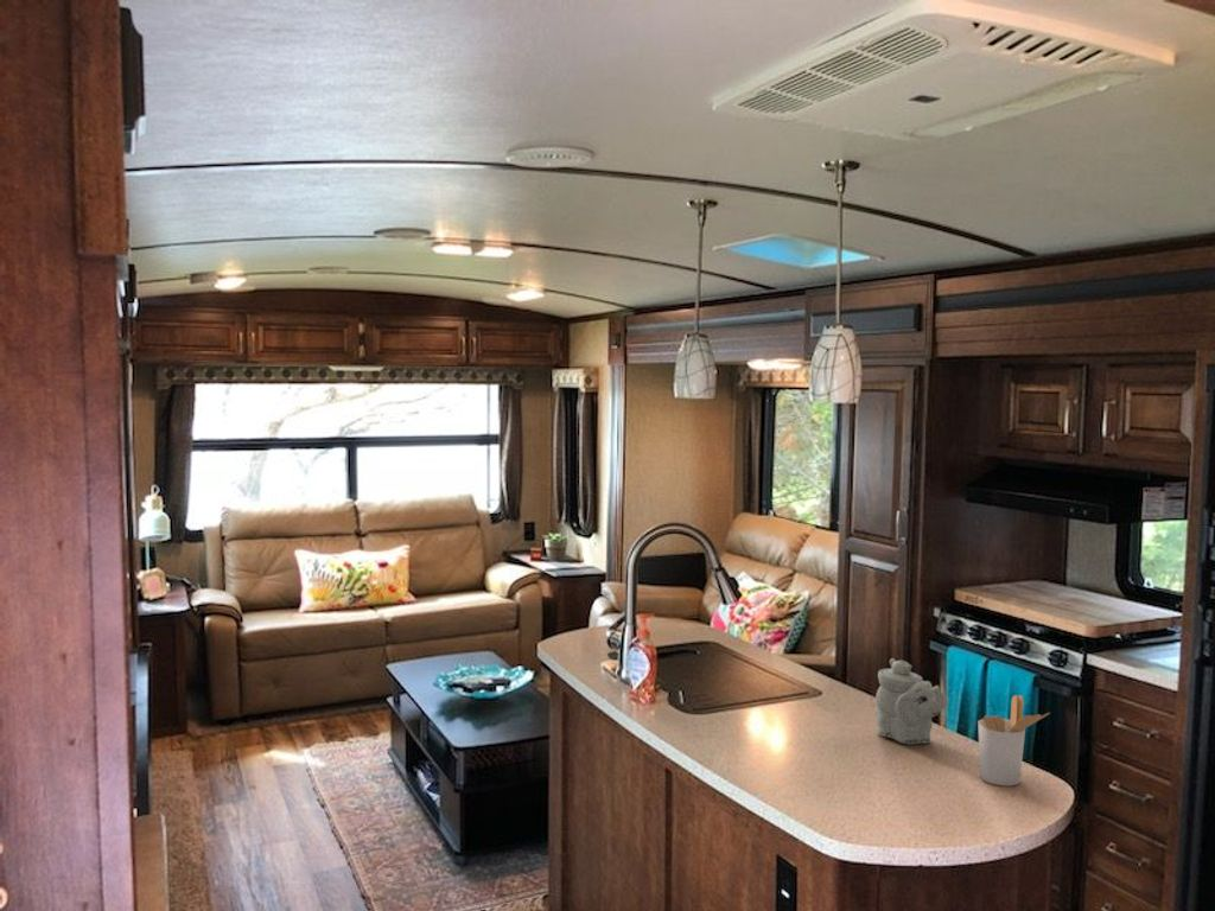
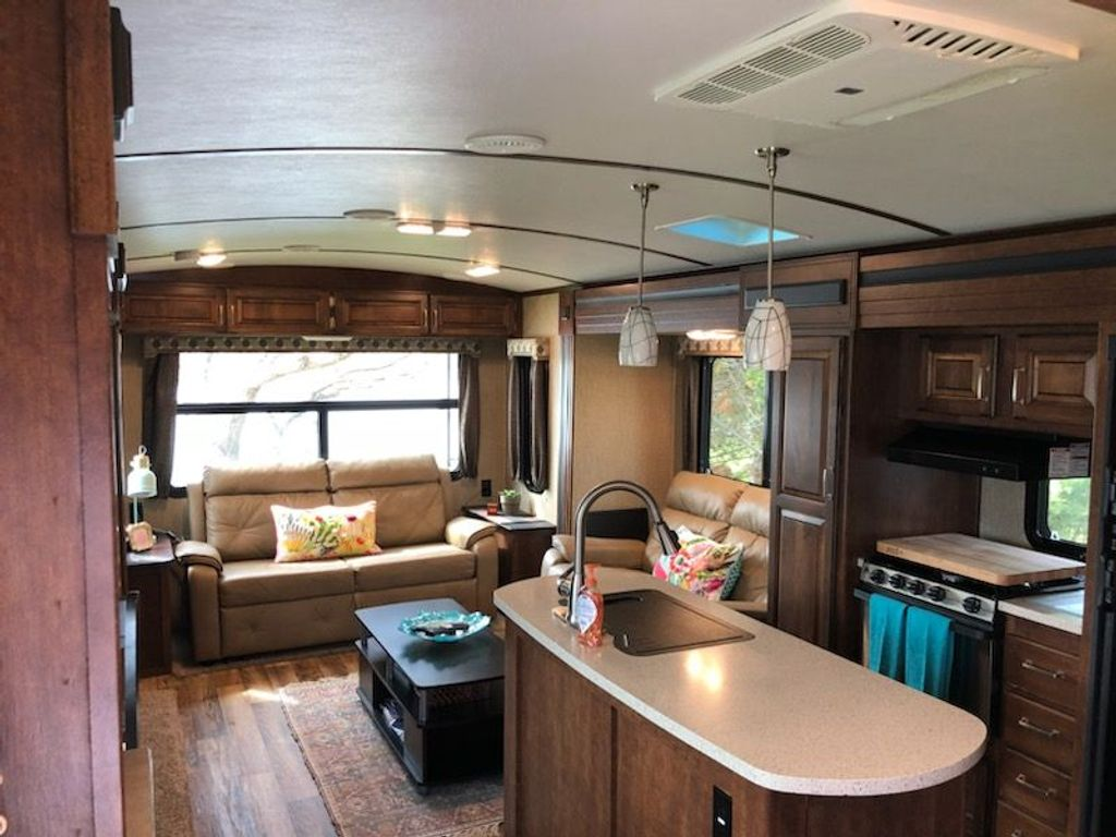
- teapot [874,657,949,745]
- utensil holder [977,694,1051,788]
